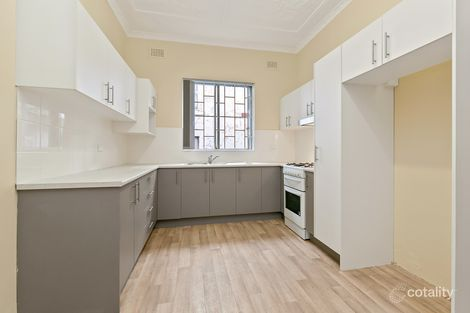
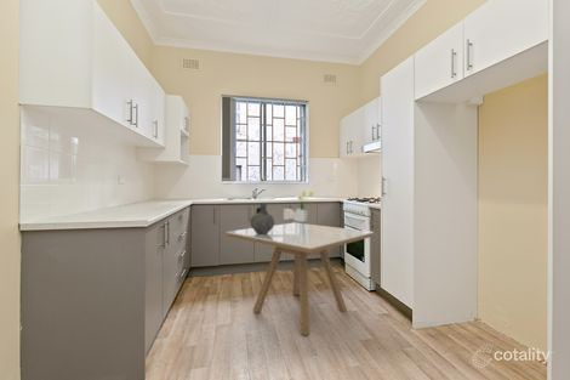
+ ceramic jug [250,202,275,234]
+ dining table [226,221,375,336]
+ bouquet [283,189,314,226]
